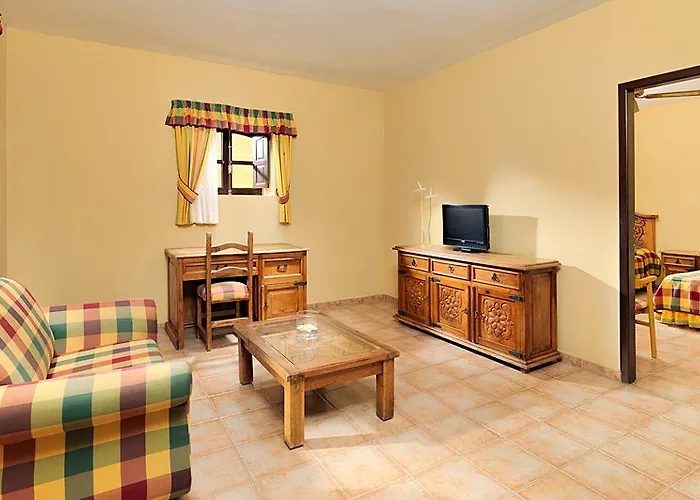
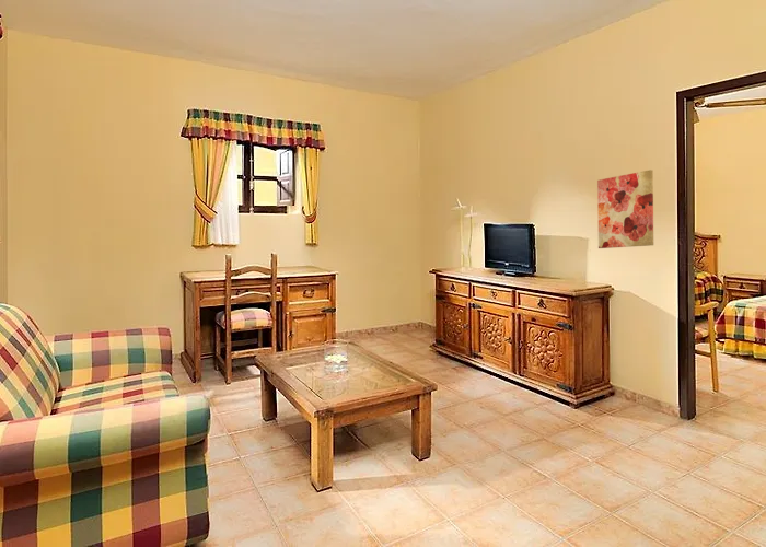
+ wall art [596,168,654,249]
